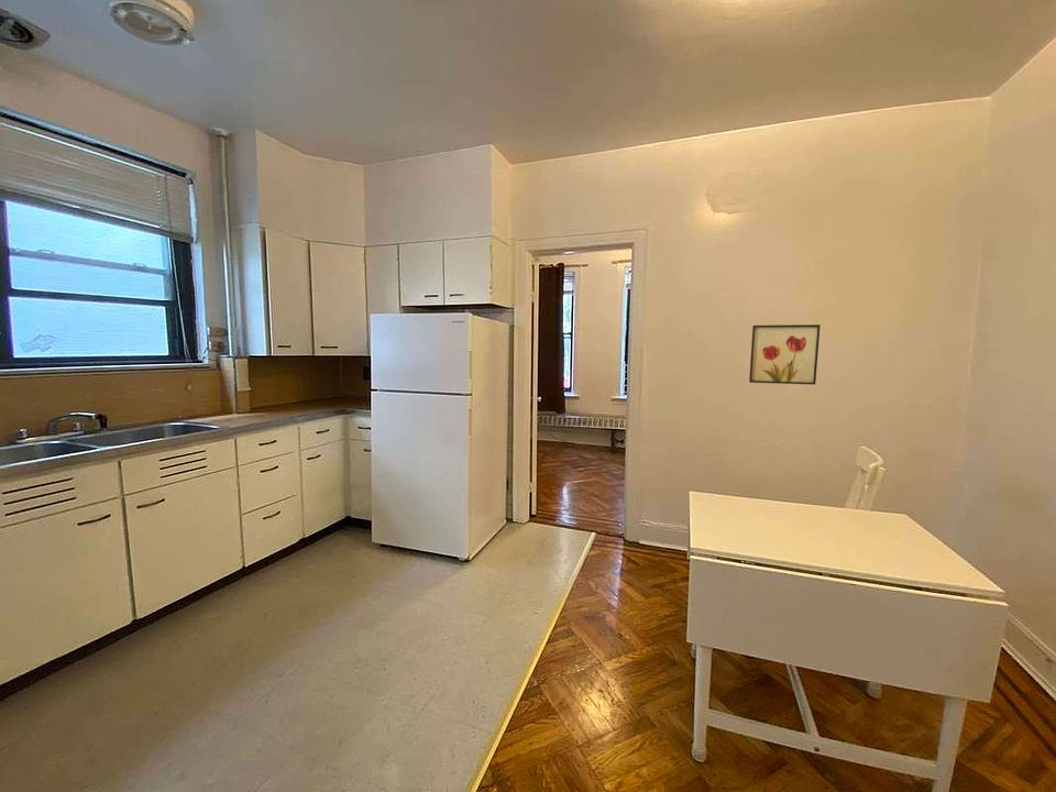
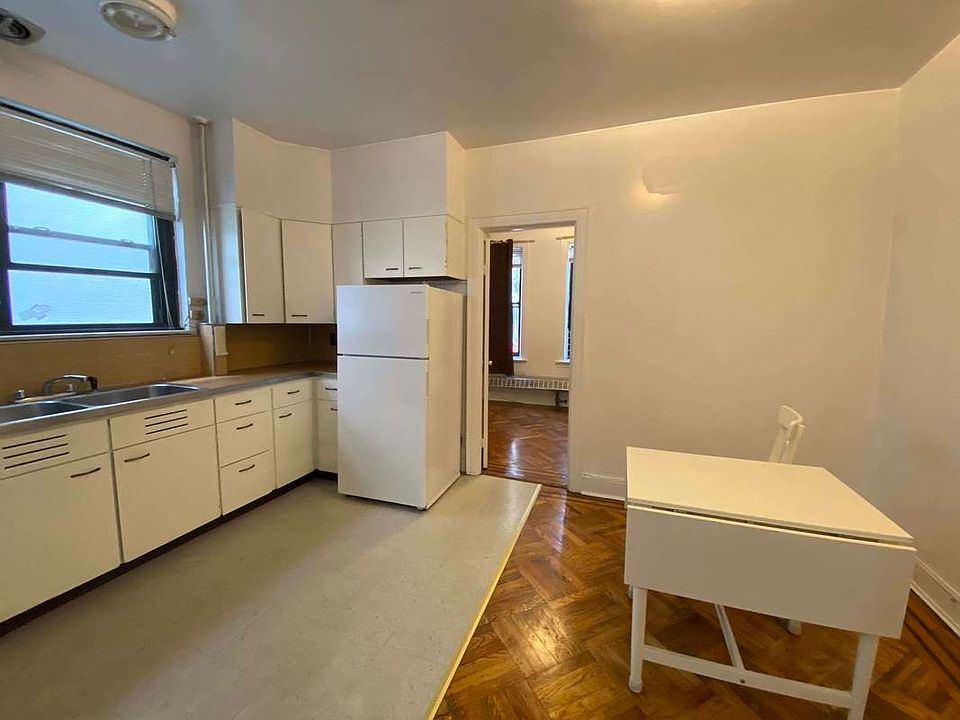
- wall art [748,323,822,386]
